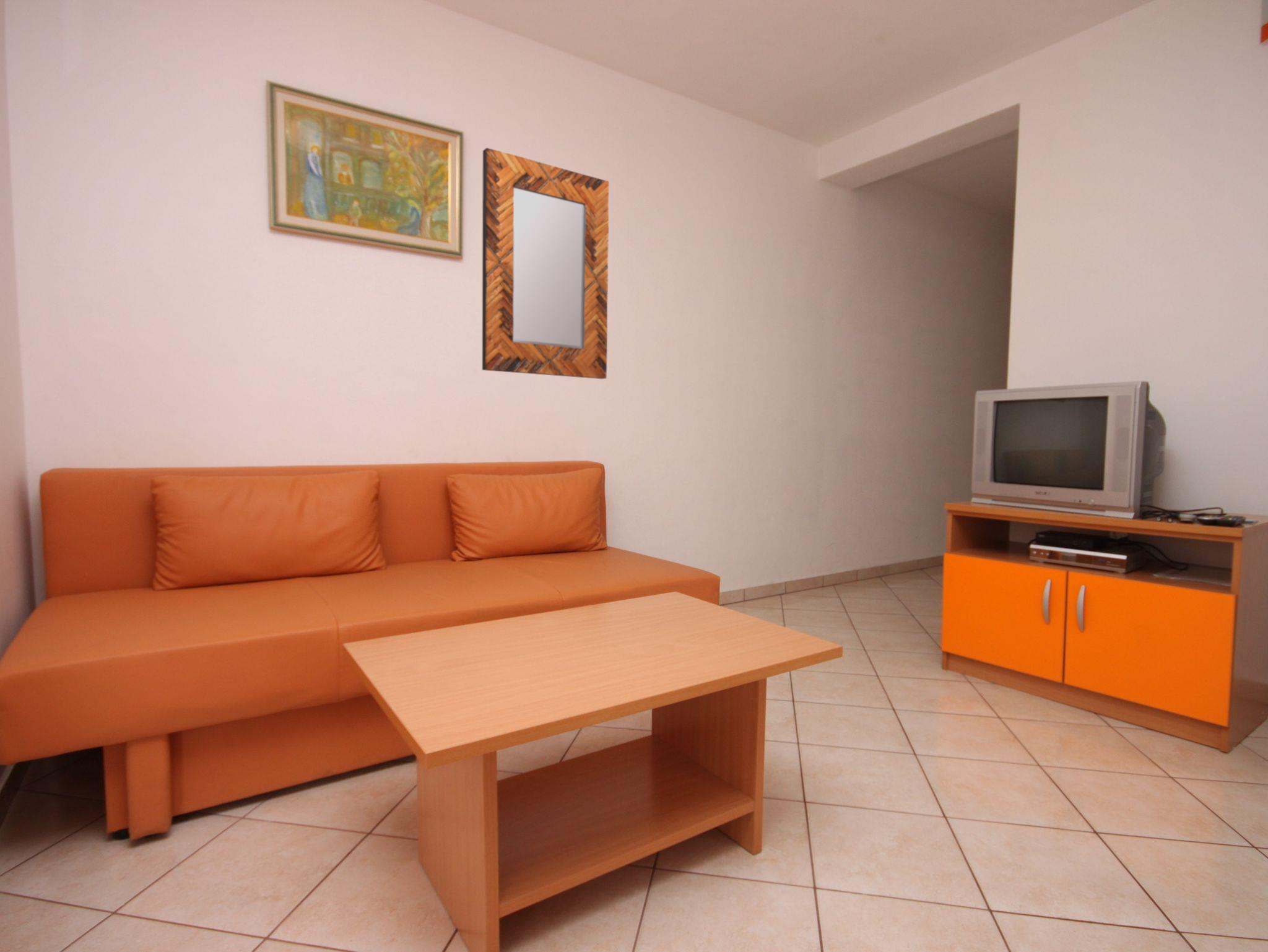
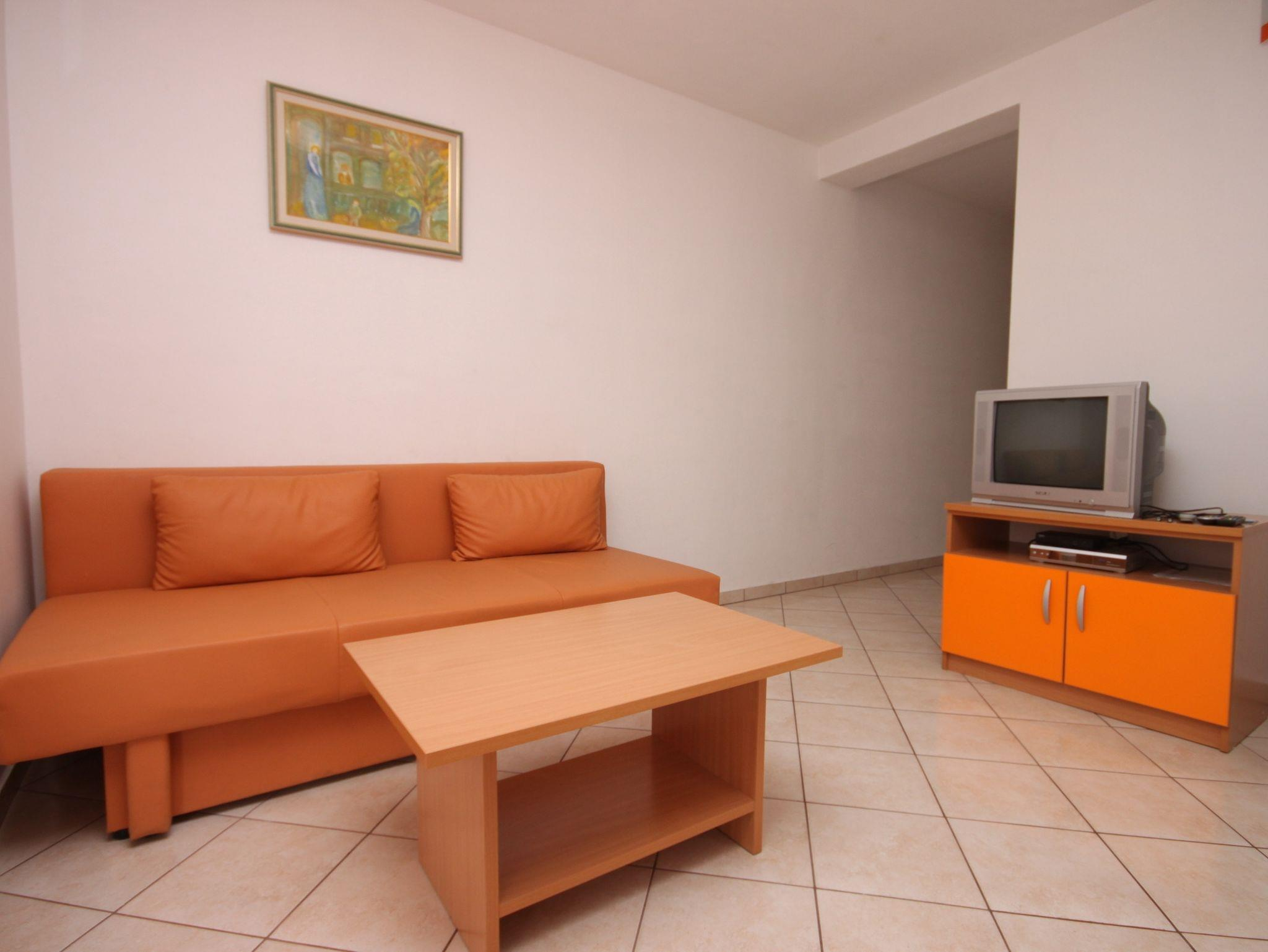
- home mirror [482,147,610,379]
